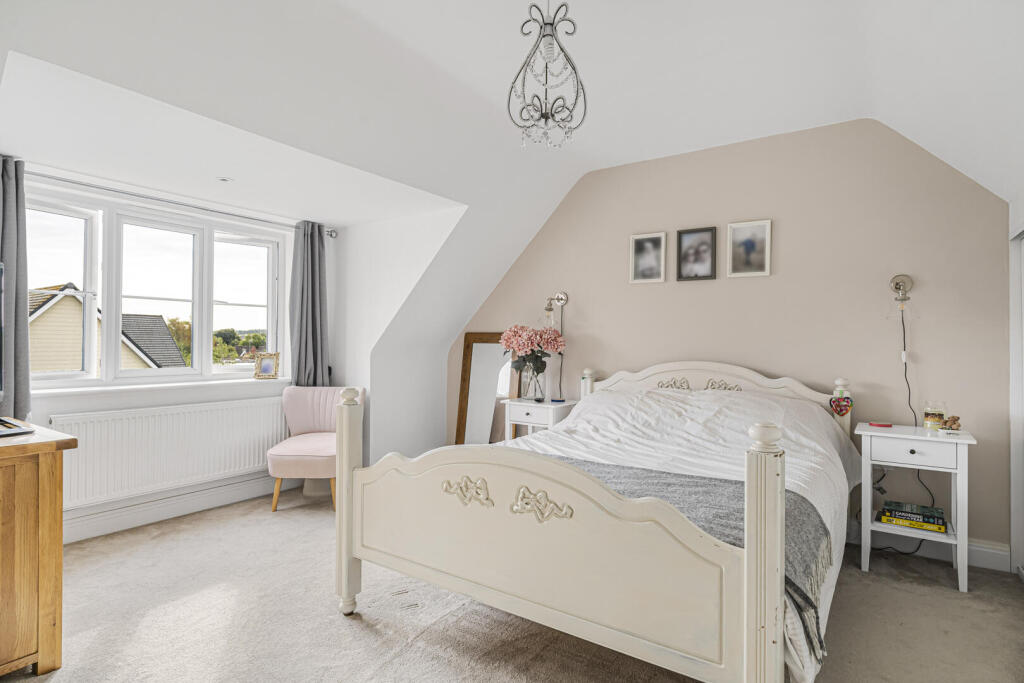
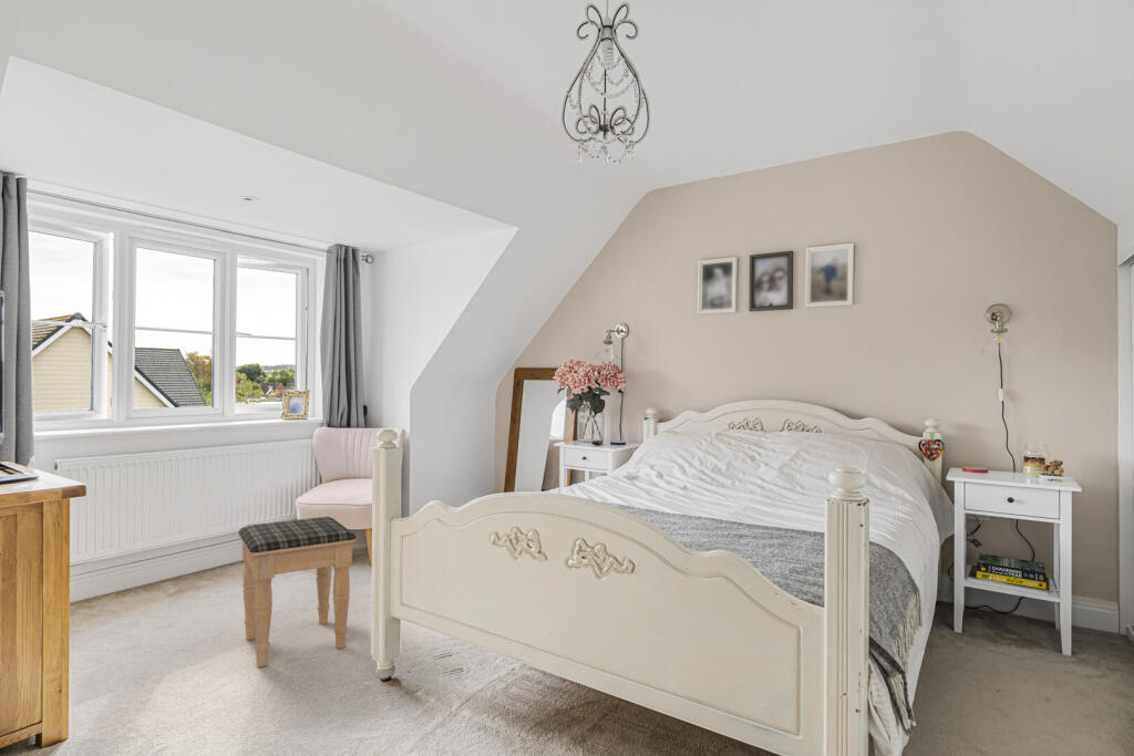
+ footstool [237,516,358,667]
